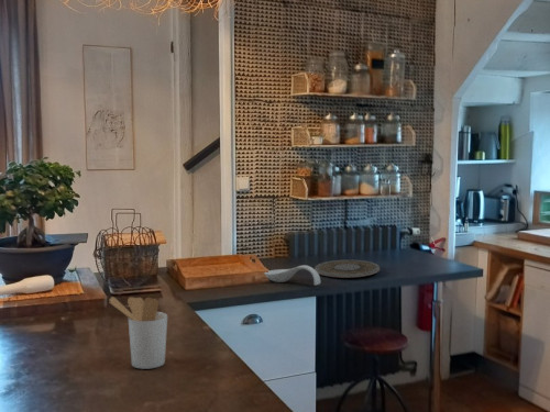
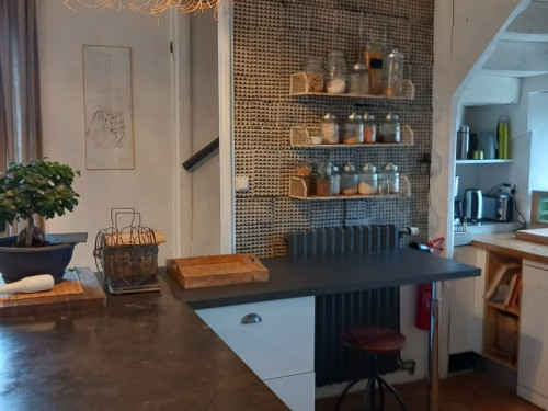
- utensil holder [108,296,168,370]
- spoon rest [264,264,322,287]
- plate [314,259,381,279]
